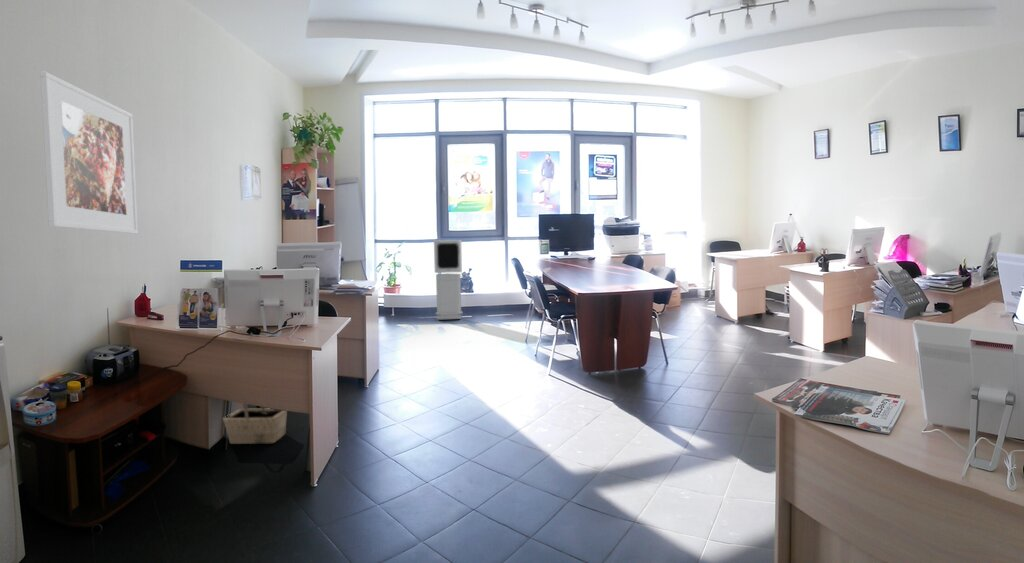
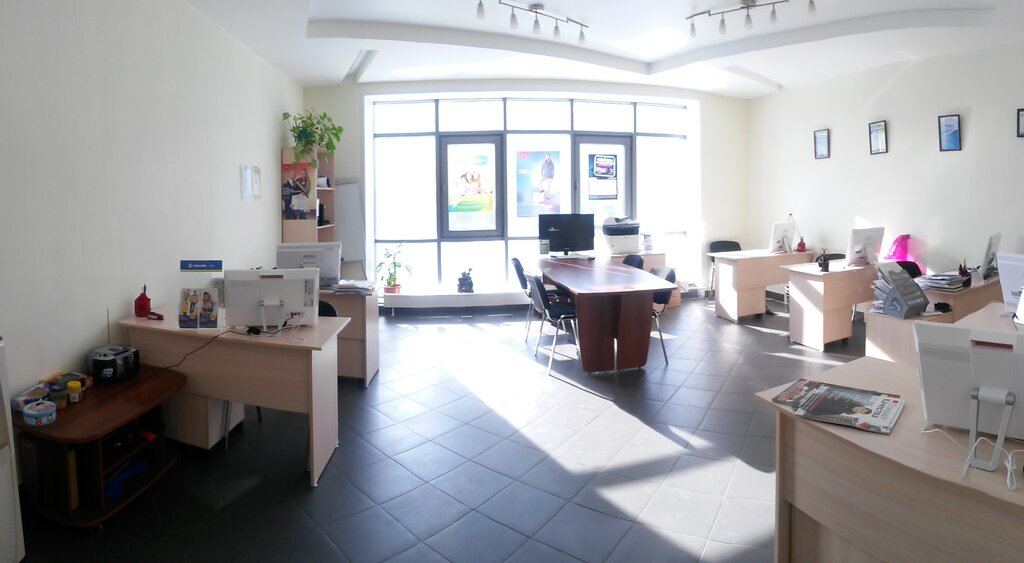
- basket [222,403,288,445]
- air purifier [433,239,464,320]
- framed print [39,70,139,235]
